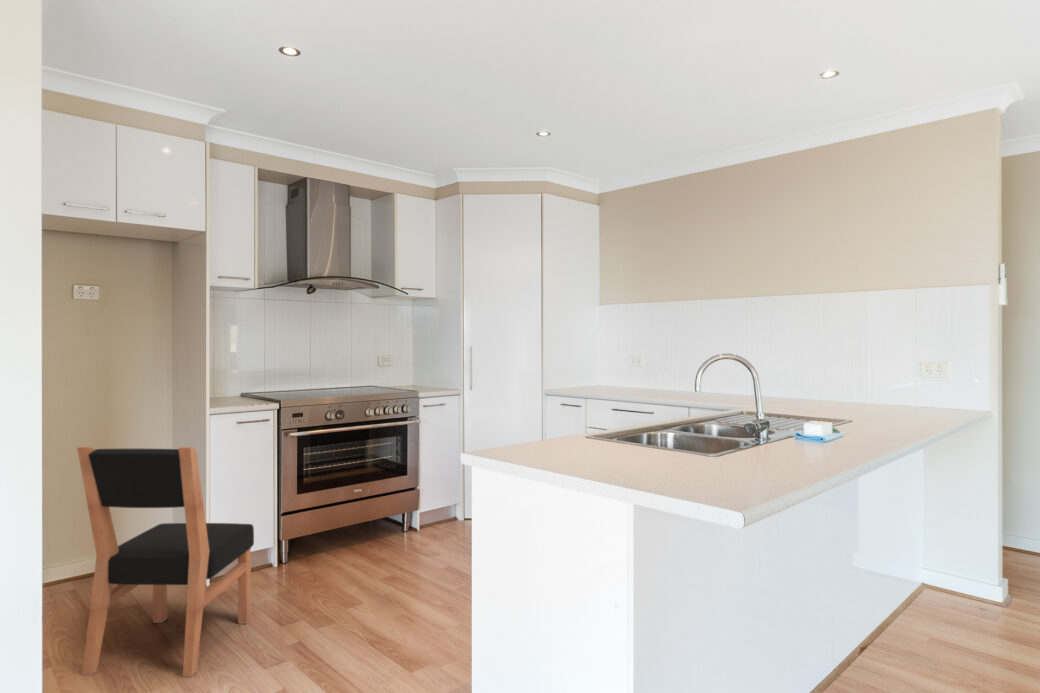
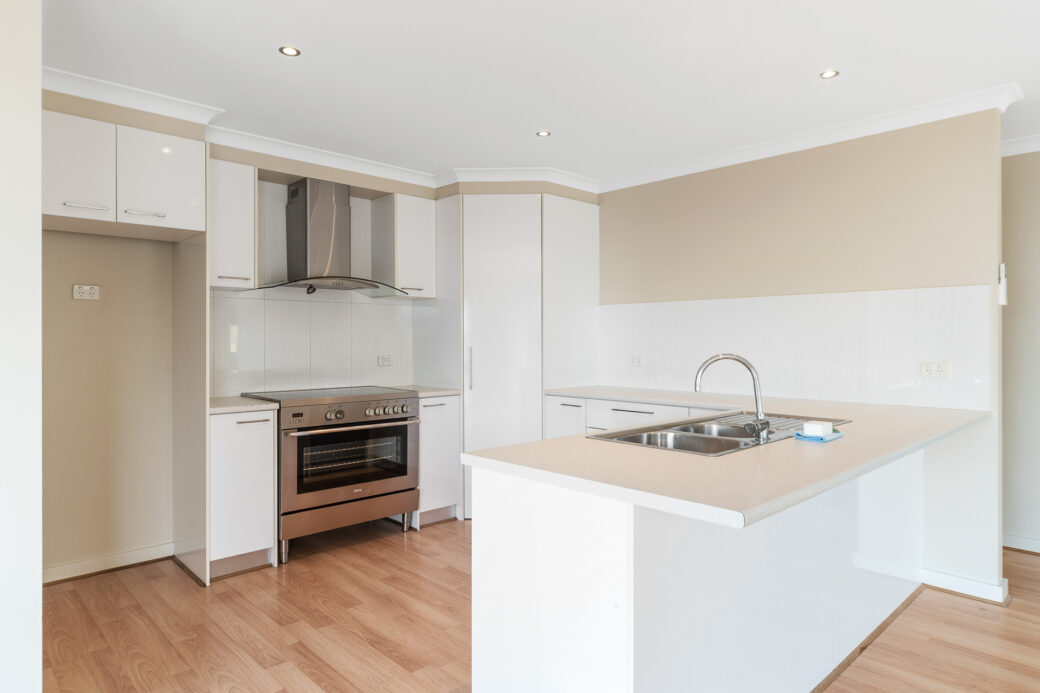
- dining chair [76,446,255,677]
